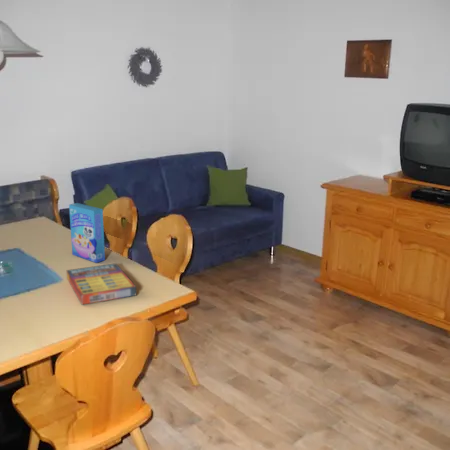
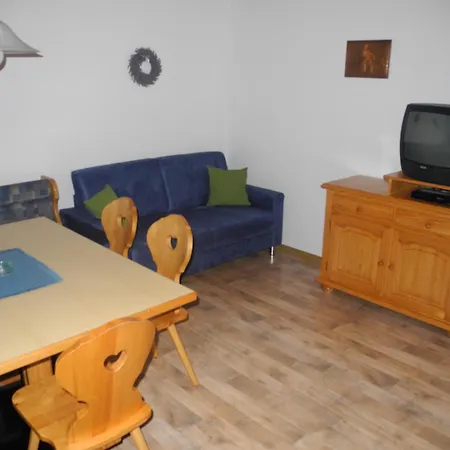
- cereal box [68,202,106,264]
- game compilation box [66,262,137,306]
